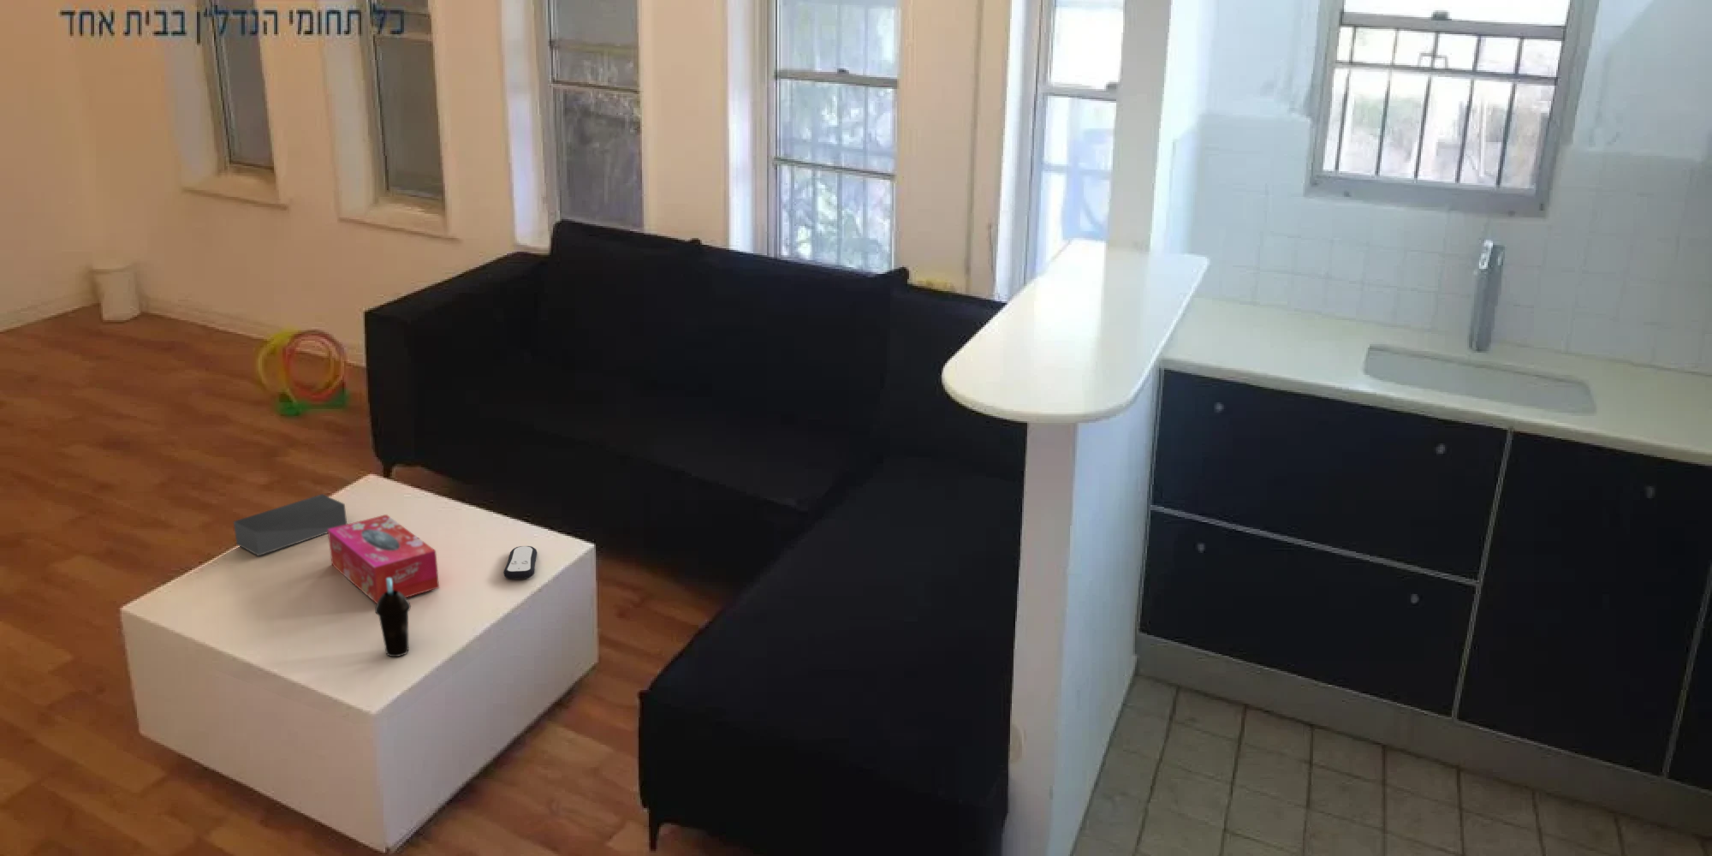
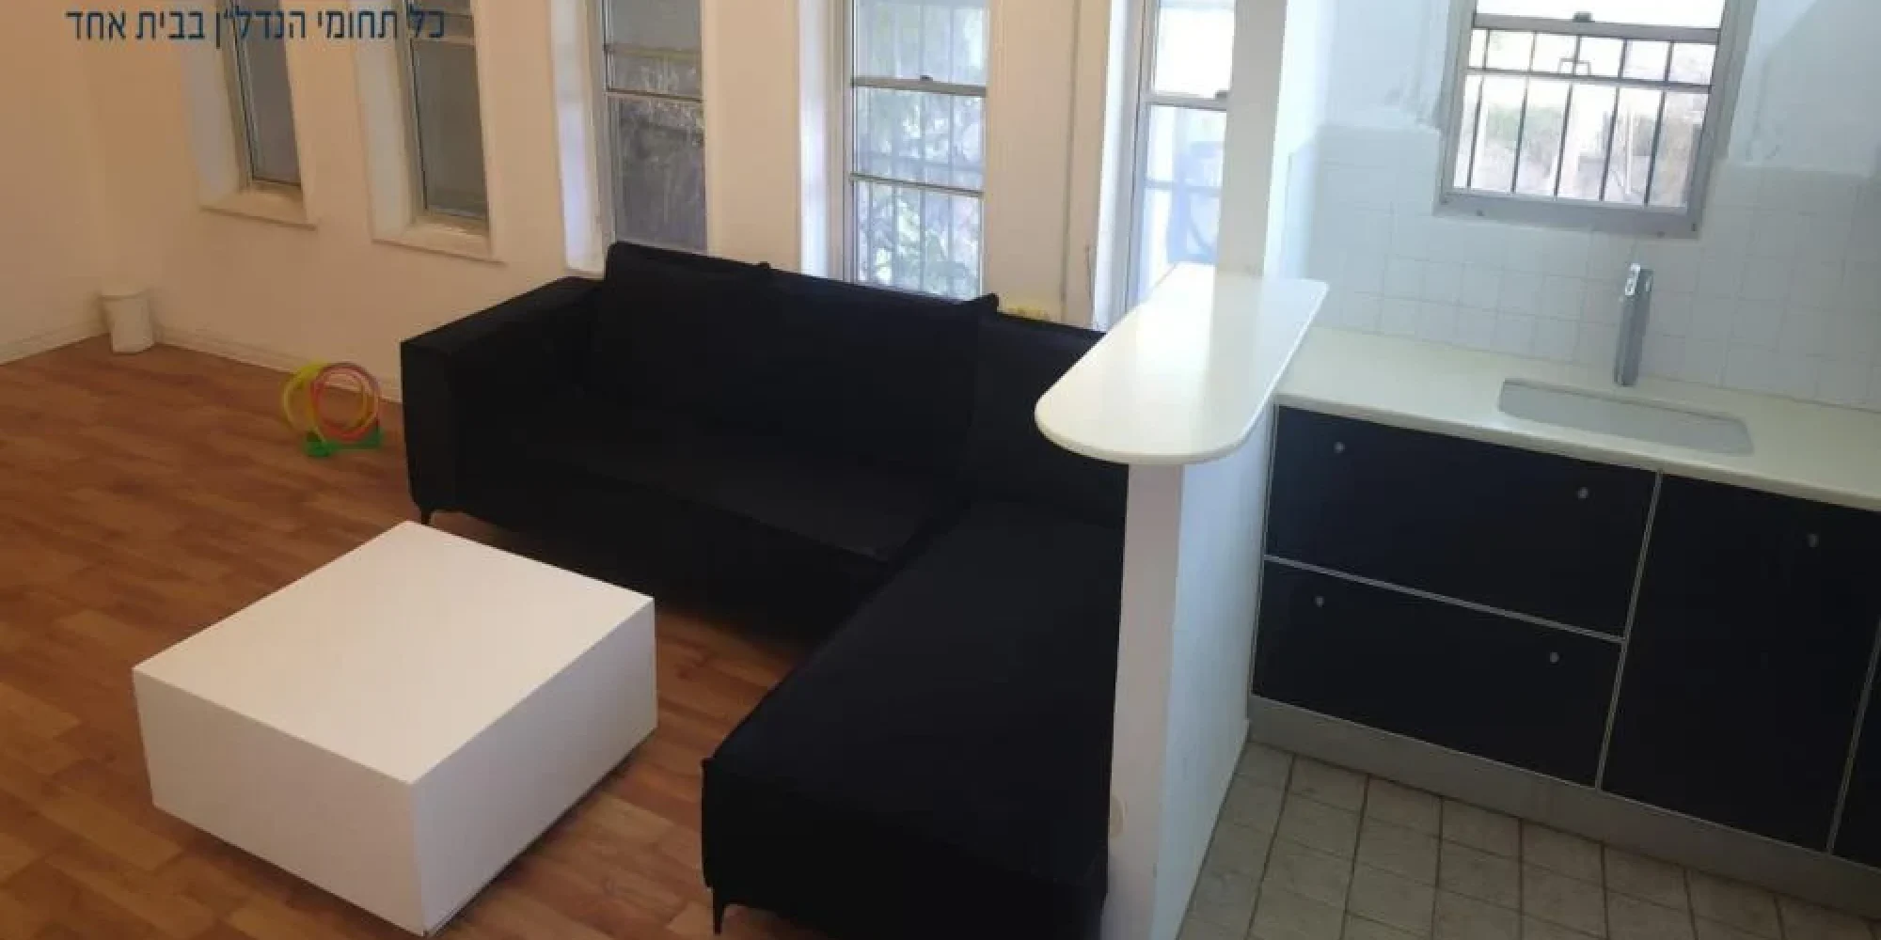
- cup [374,578,412,657]
- tissue box [326,513,440,605]
- remote control [502,545,537,580]
- speaker [233,494,347,557]
